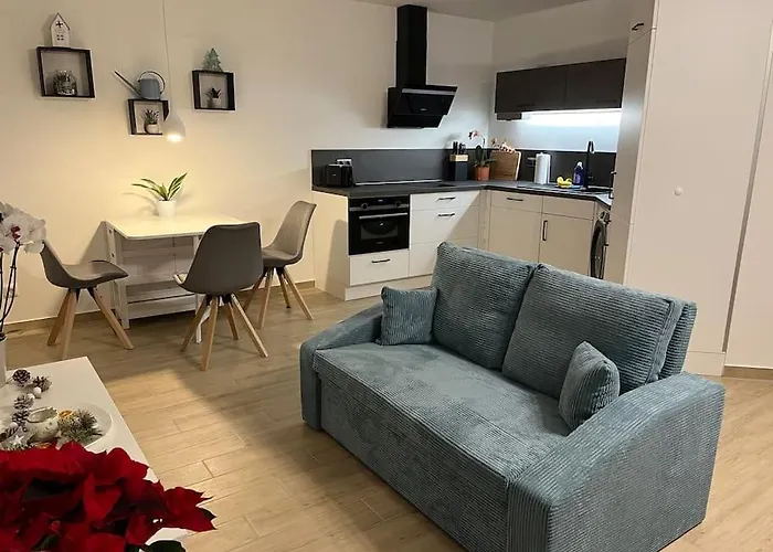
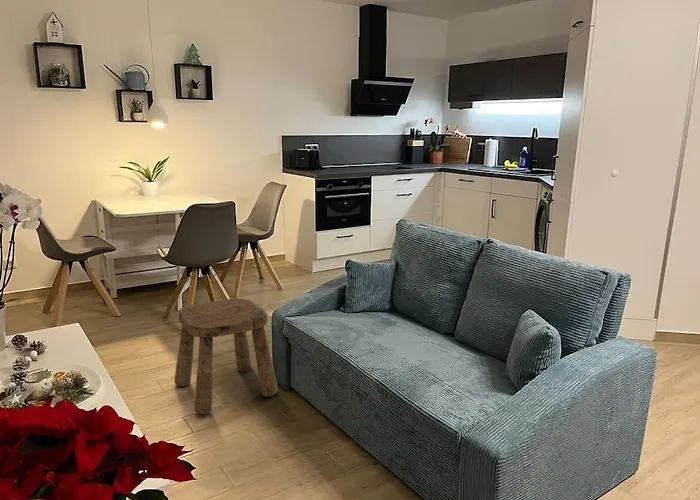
+ stool [173,298,279,415]
